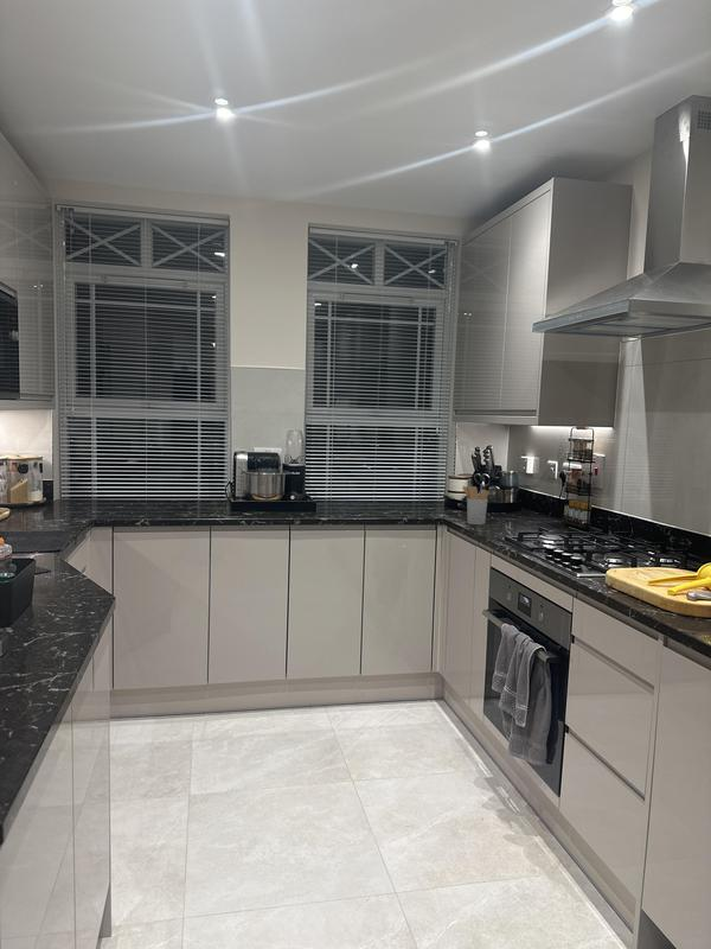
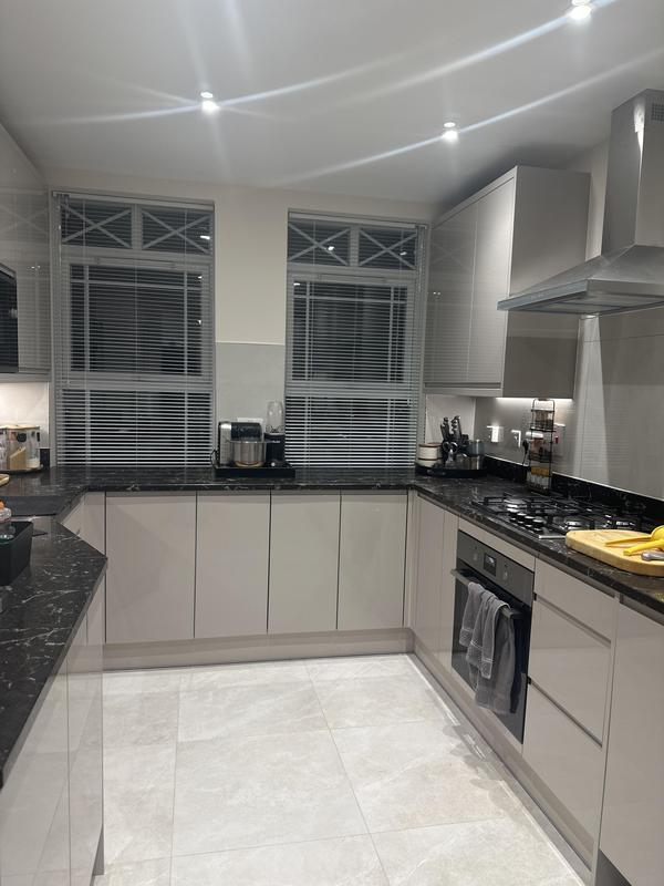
- utensil holder [461,485,491,526]
